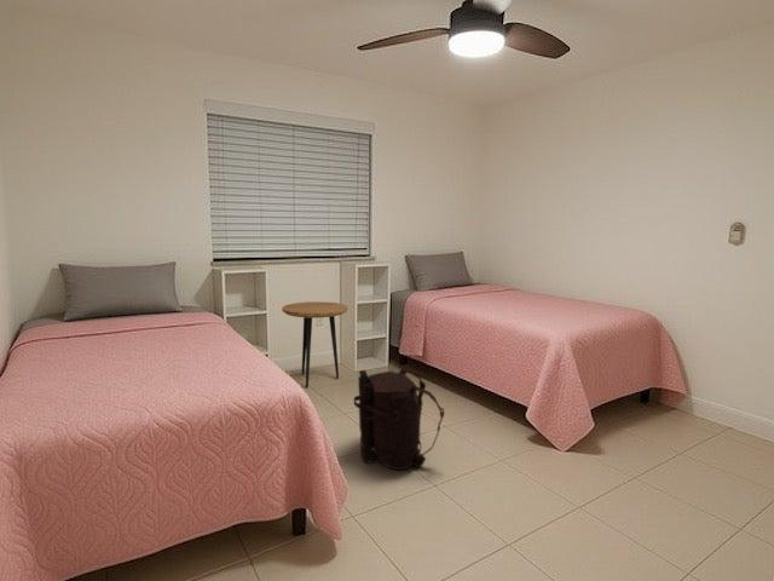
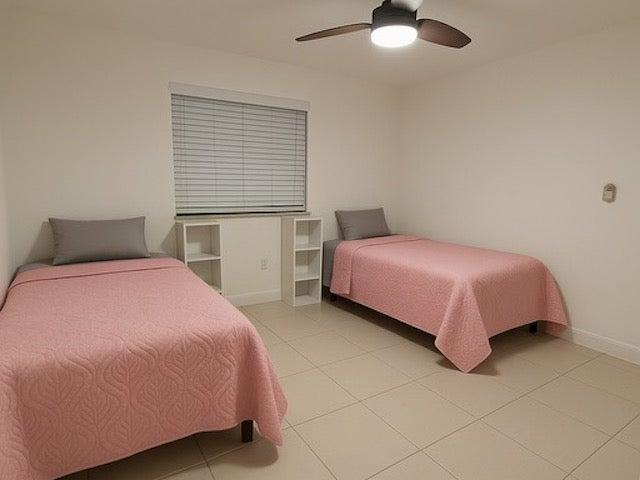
- backpack [353,368,445,471]
- side table [281,300,348,389]
